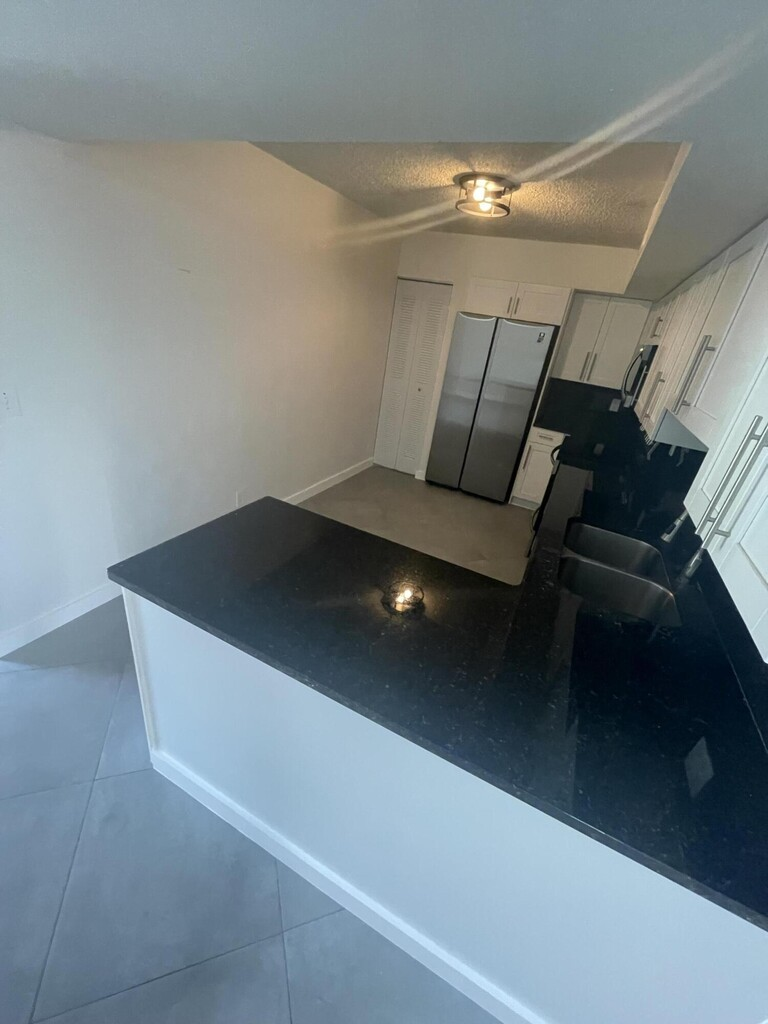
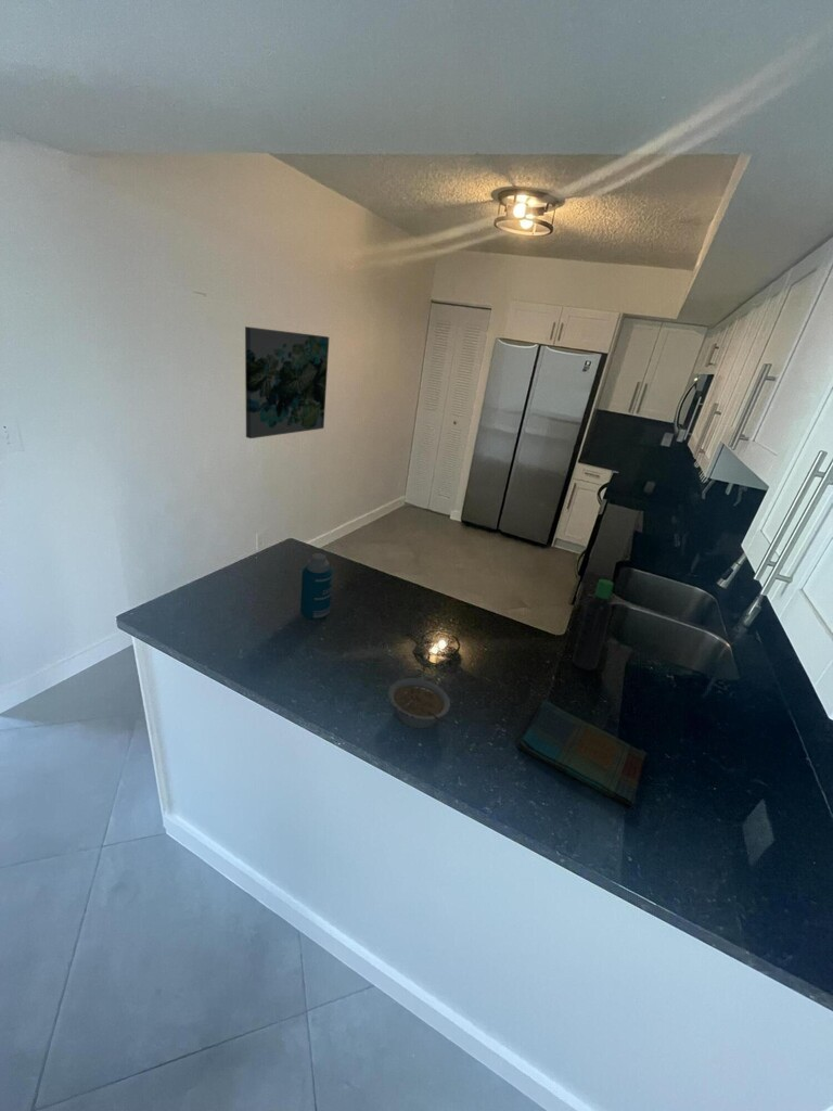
+ bottle [299,552,334,621]
+ wall art [244,325,330,439]
+ legume [387,677,451,730]
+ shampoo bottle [572,578,615,672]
+ dish towel [515,700,648,809]
